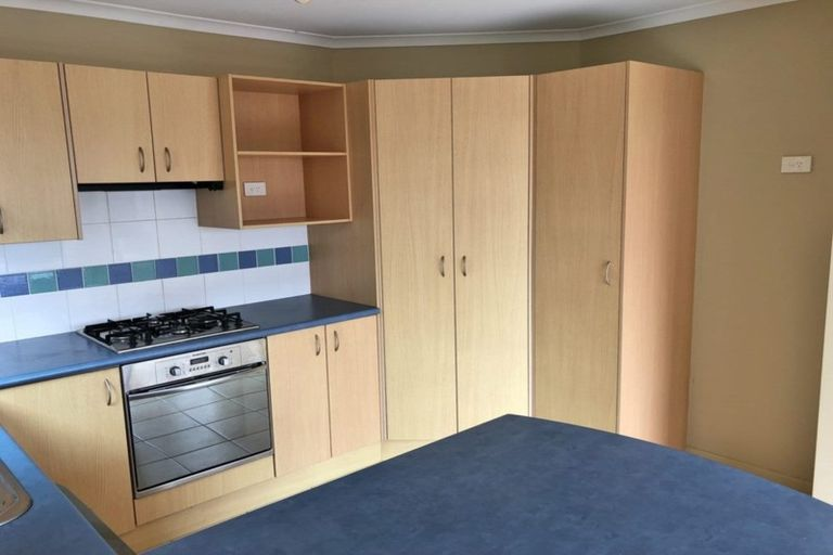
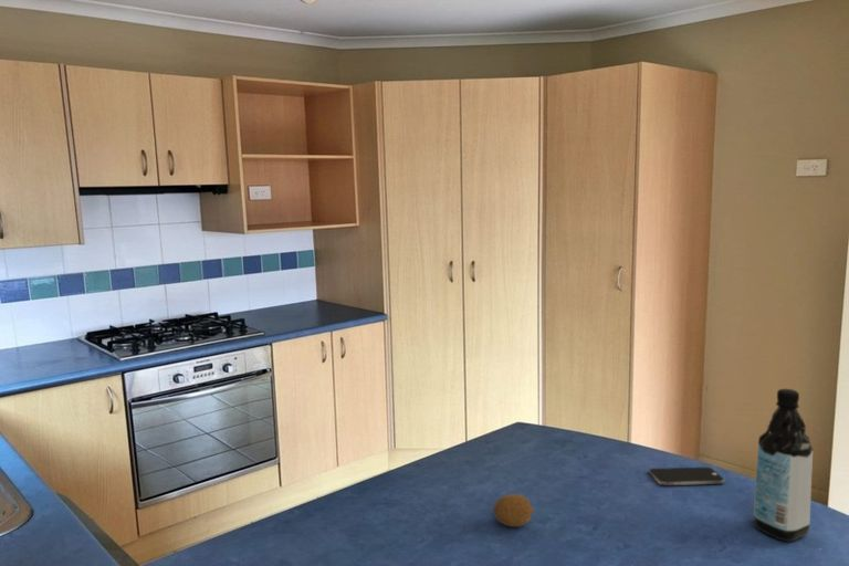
+ fruit [492,493,535,528]
+ water bottle [752,388,814,542]
+ smartphone [648,467,725,486]
